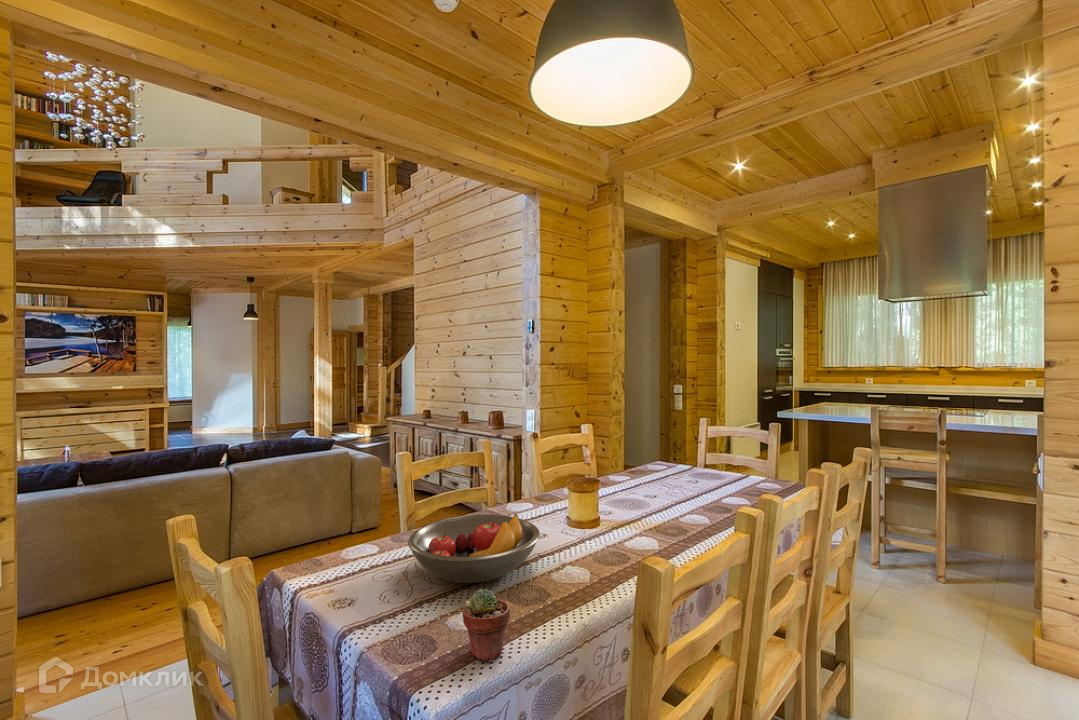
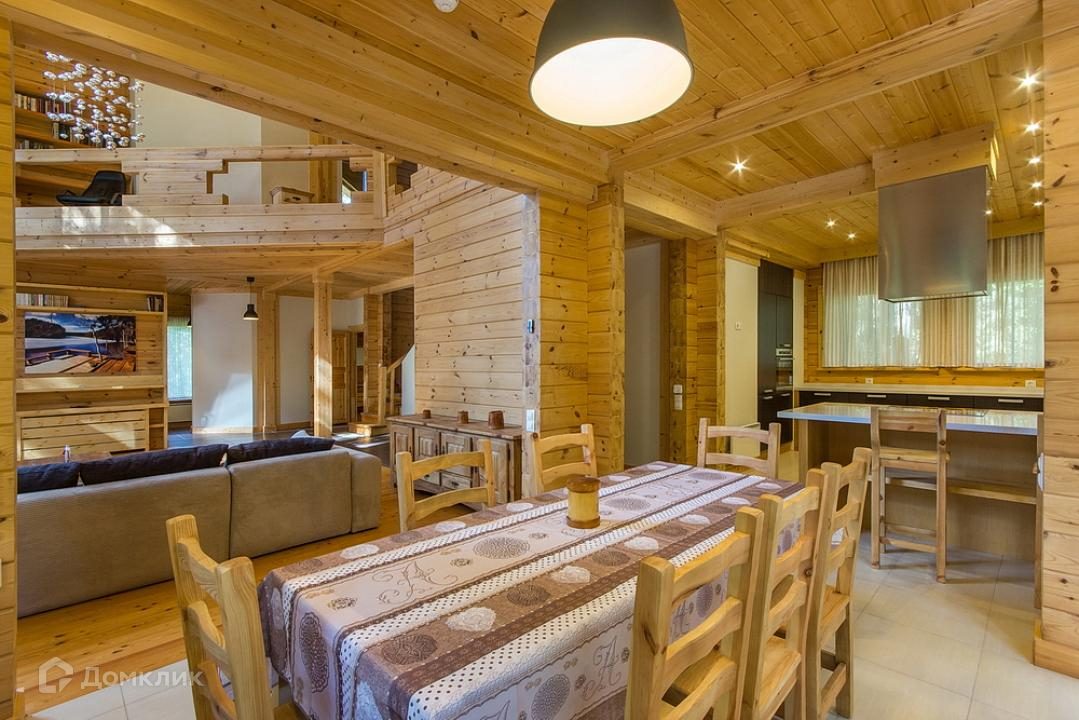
- potted succulent [462,588,511,664]
- fruit bowl [407,513,541,584]
